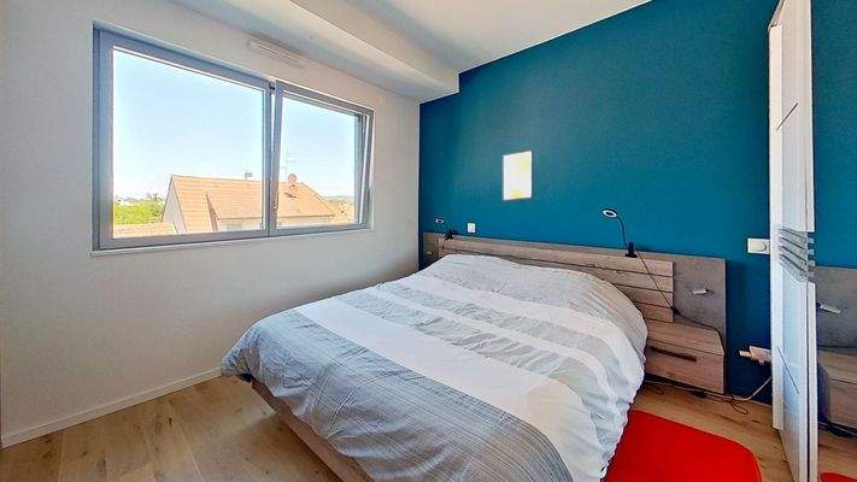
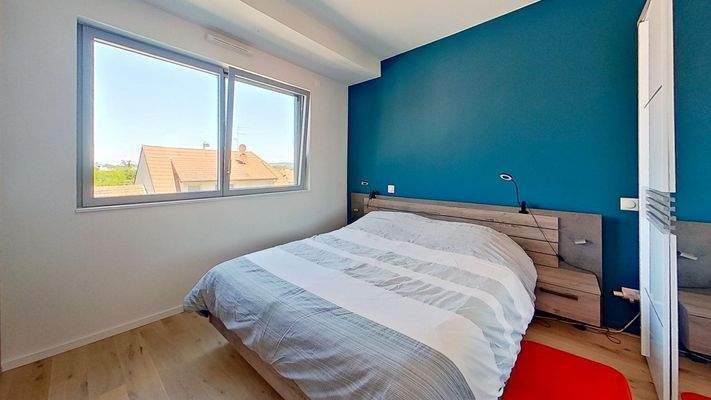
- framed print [501,148,534,202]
